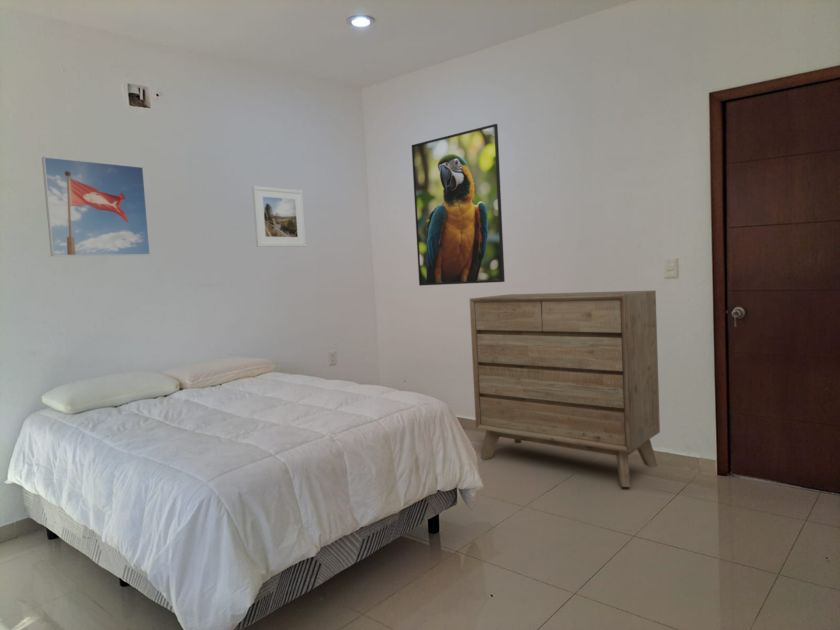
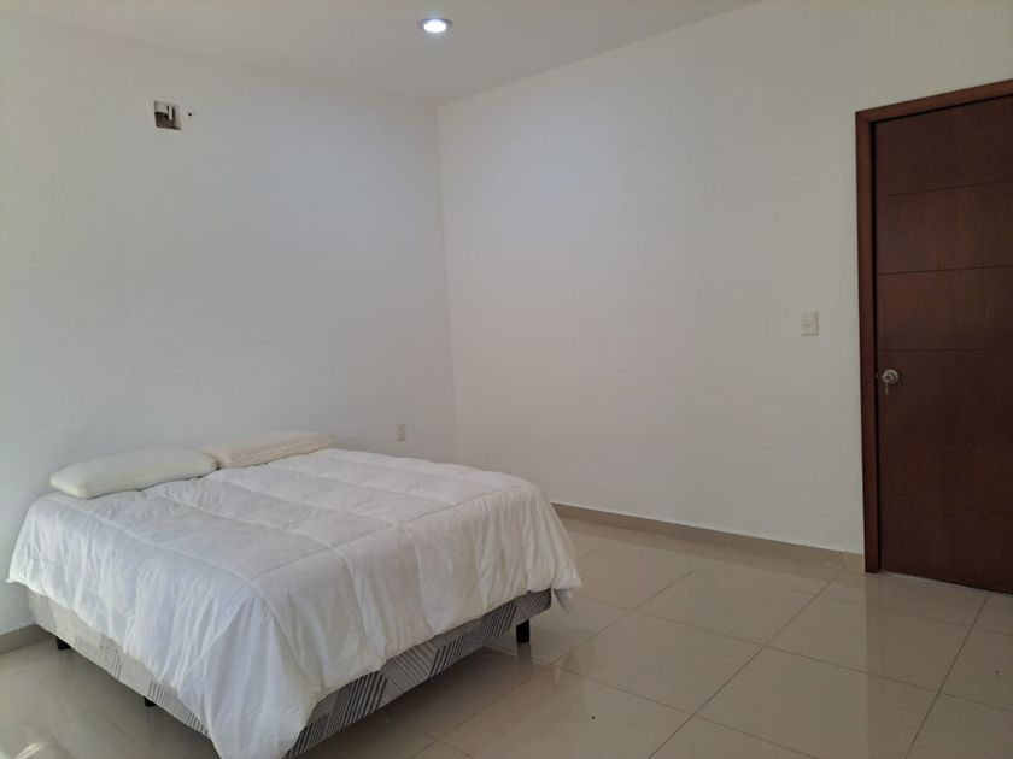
- dresser [469,290,661,488]
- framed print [411,123,506,287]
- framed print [41,156,151,257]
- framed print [251,185,307,248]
